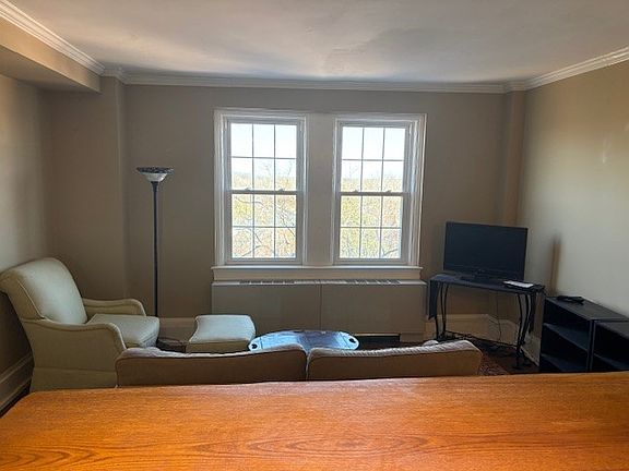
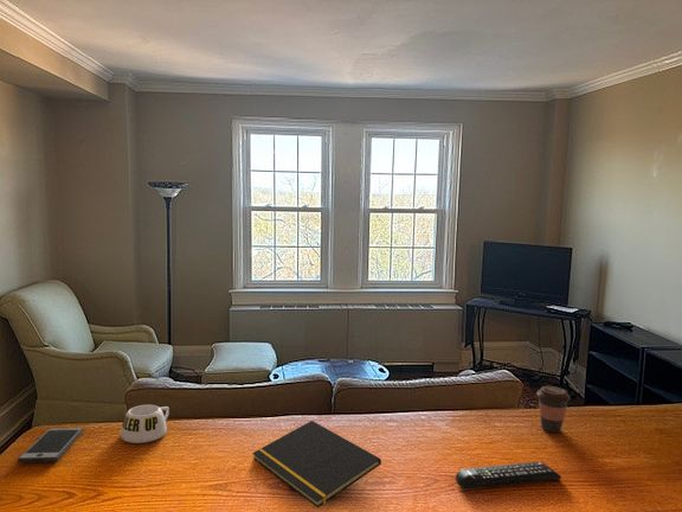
+ coffee cup [535,385,572,434]
+ mug [120,404,170,444]
+ remote control [455,461,562,491]
+ notepad [251,420,382,508]
+ smartphone [17,427,84,463]
